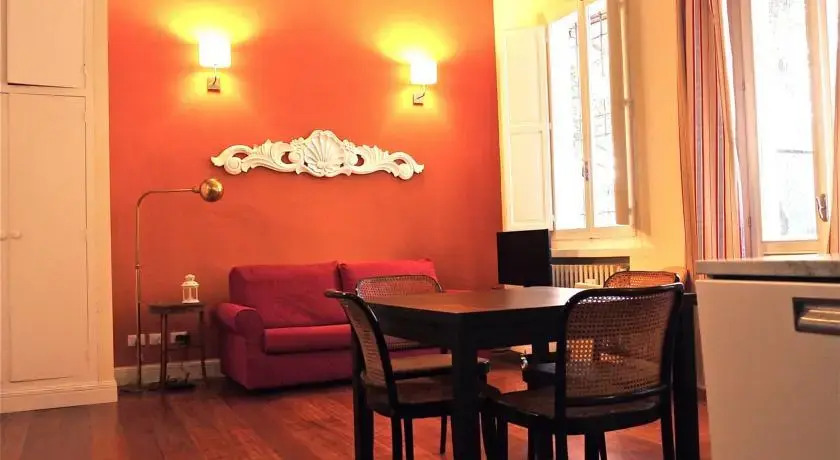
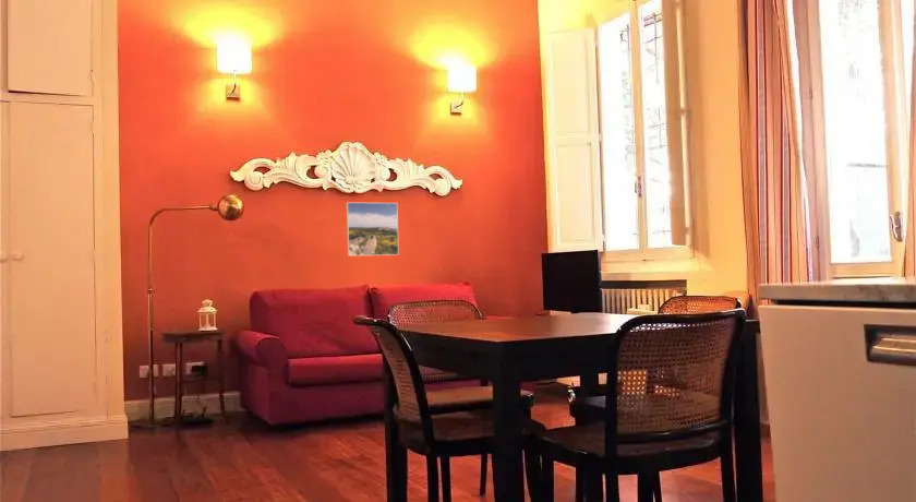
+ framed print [345,202,400,258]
